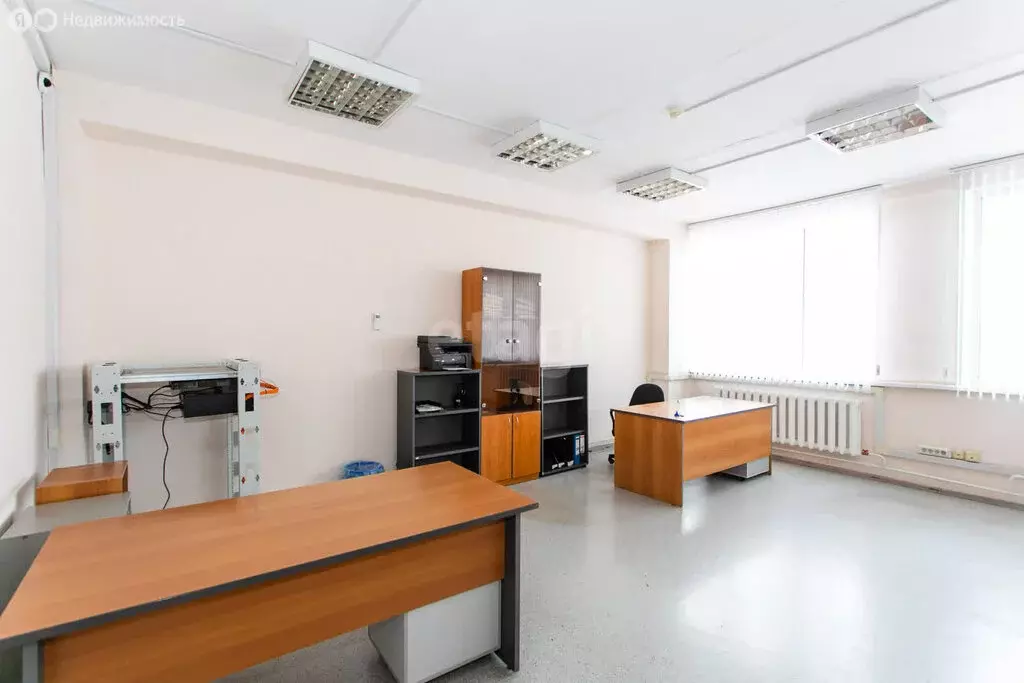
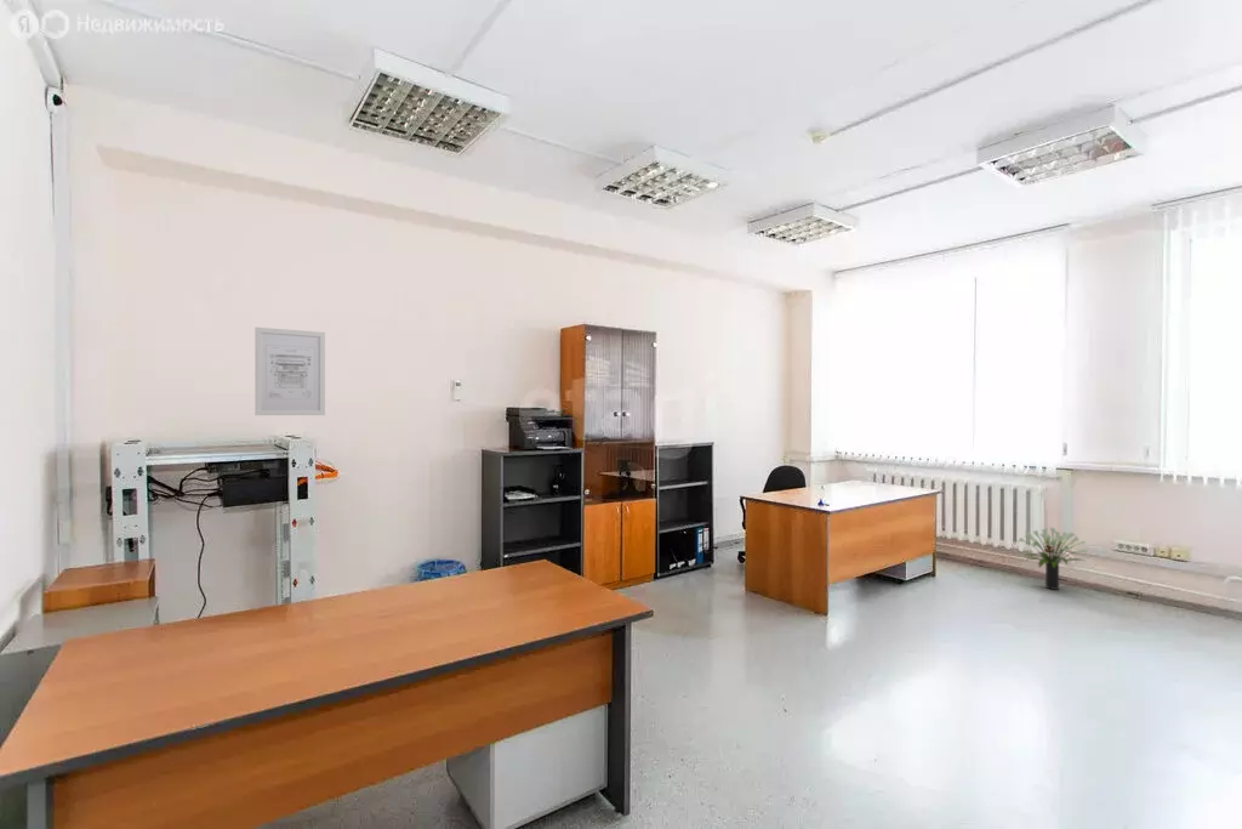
+ potted plant [1016,526,1088,591]
+ wall art [253,327,326,416]
